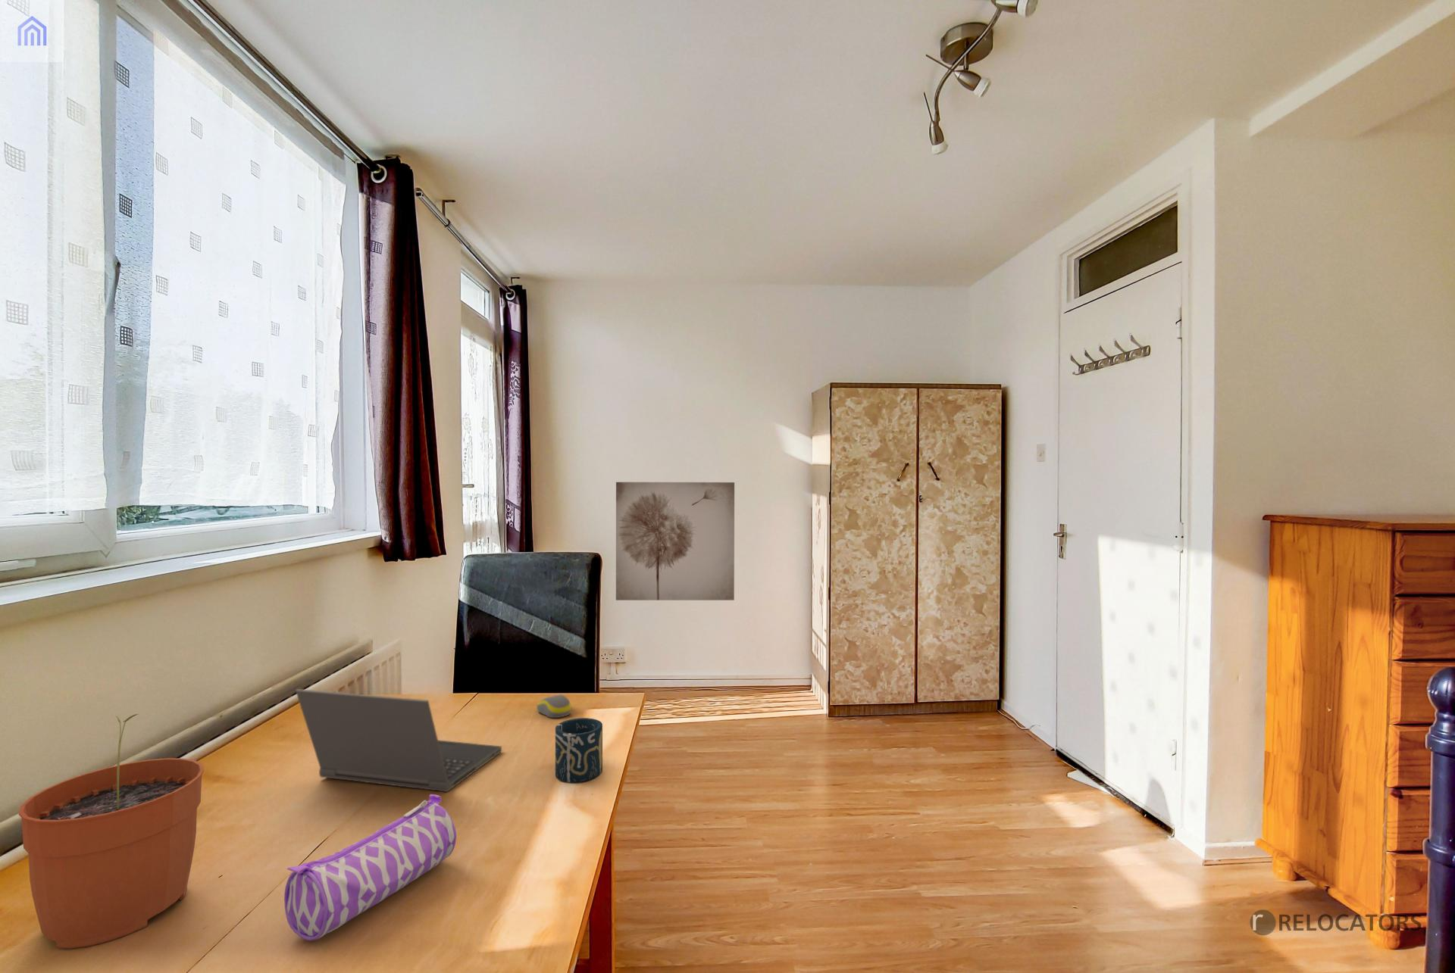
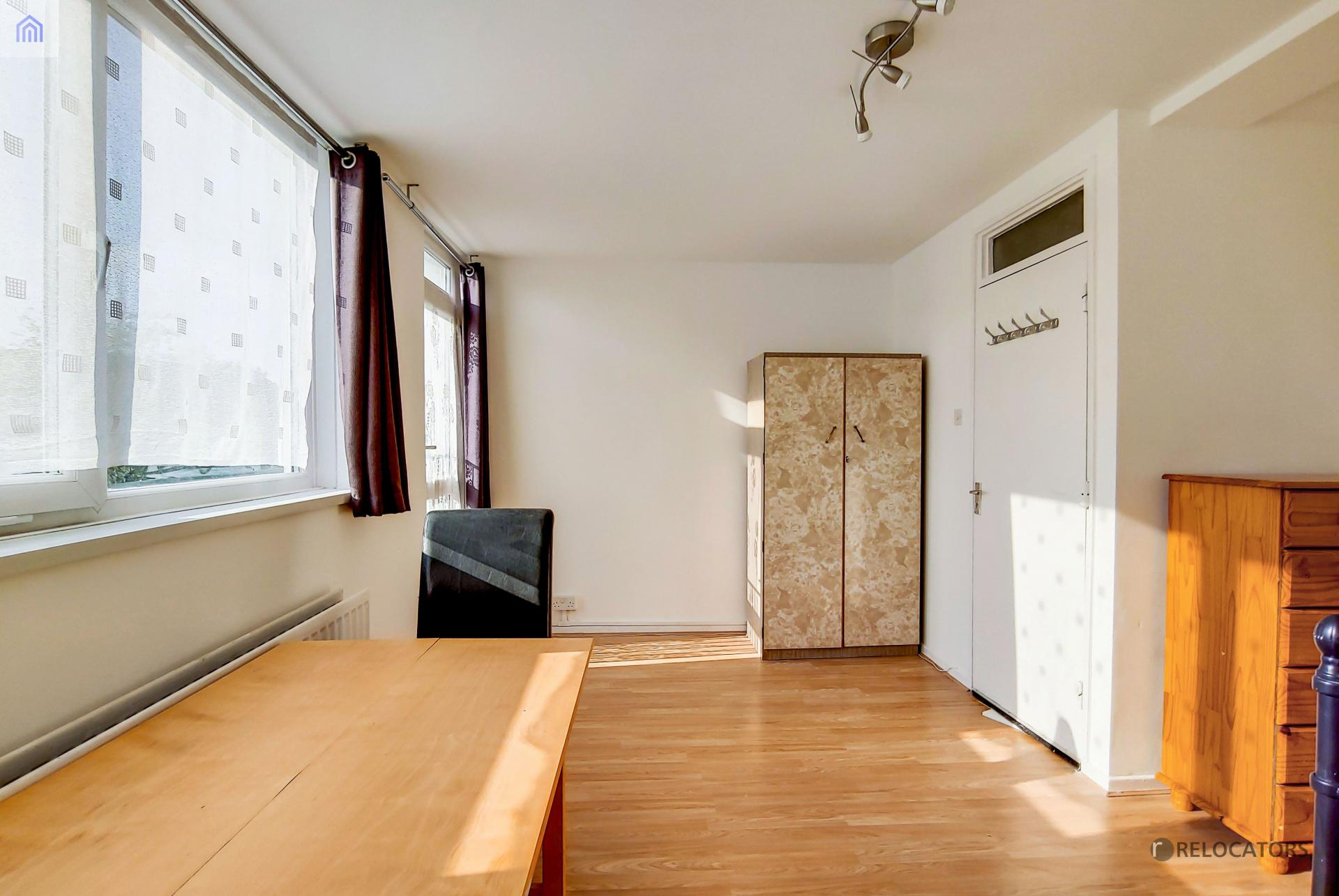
- cup [554,717,603,784]
- laptop computer [294,688,502,793]
- computer mouse [536,694,573,719]
- pencil case [284,794,457,942]
- wall art [615,481,735,602]
- plant pot [18,713,204,949]
